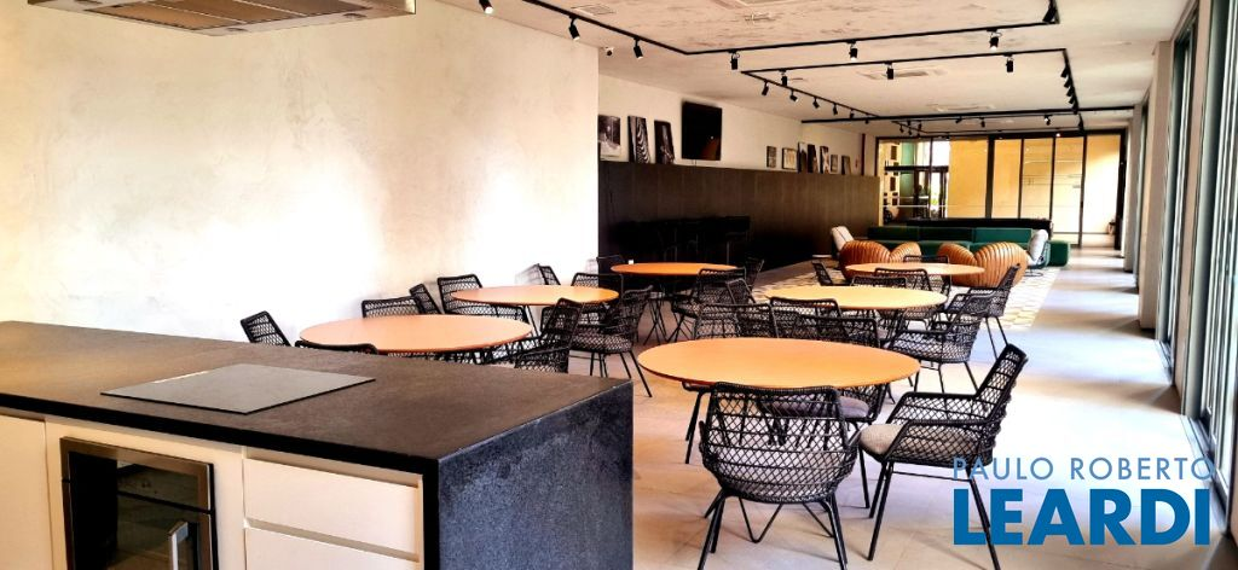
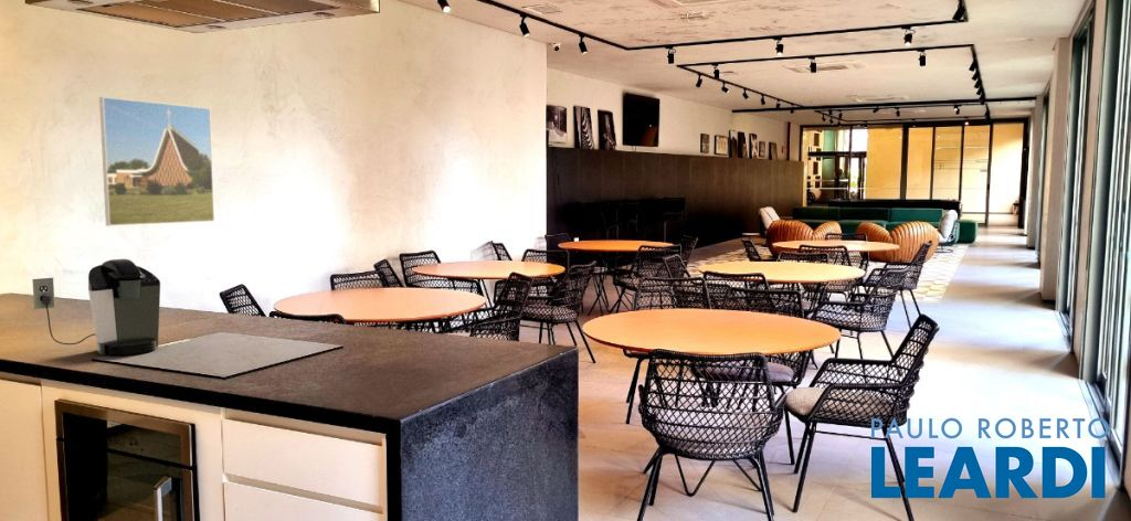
+ coffee maker [31,258,161,357]
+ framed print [98,96,215,227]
